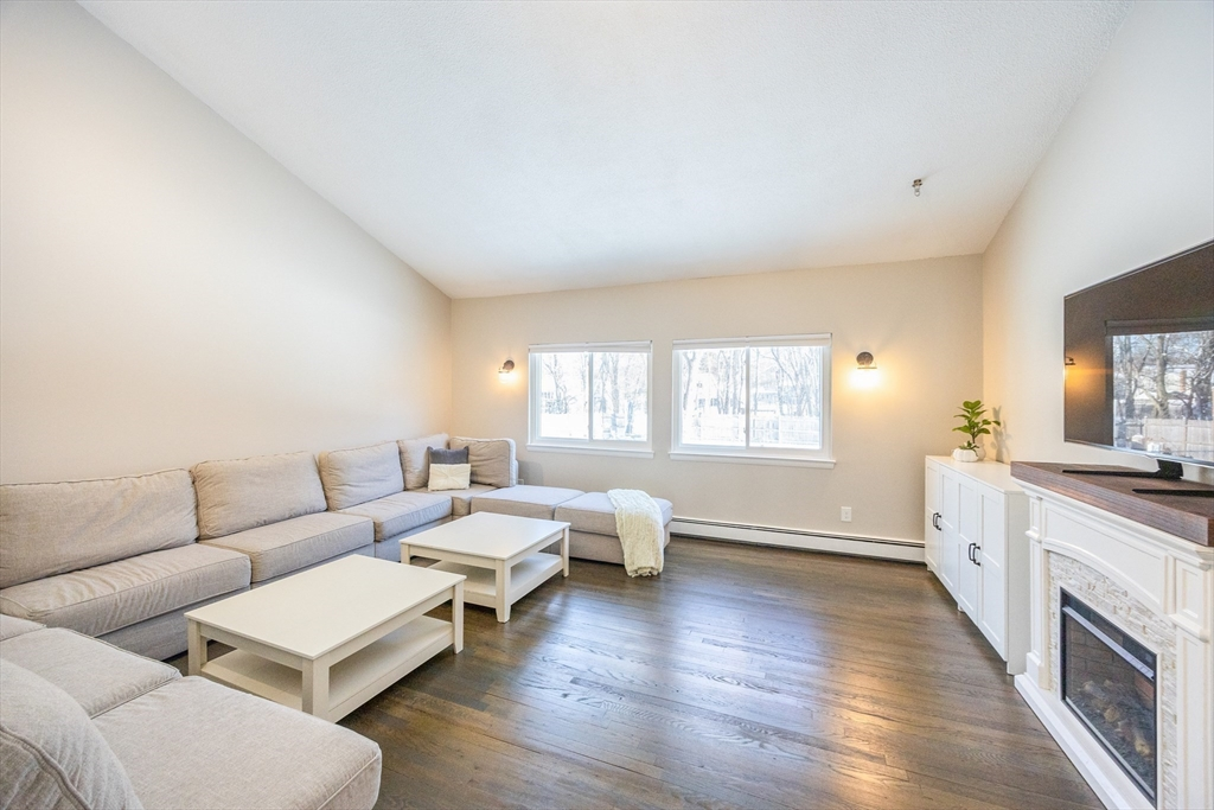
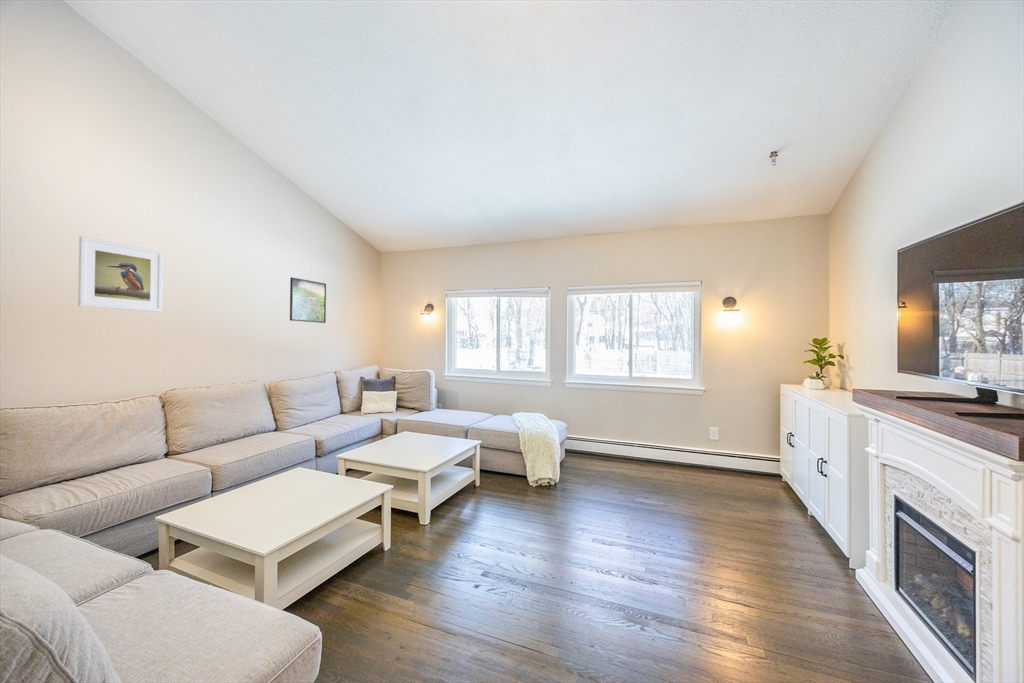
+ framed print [77,235,164,313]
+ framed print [289,276,327,324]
